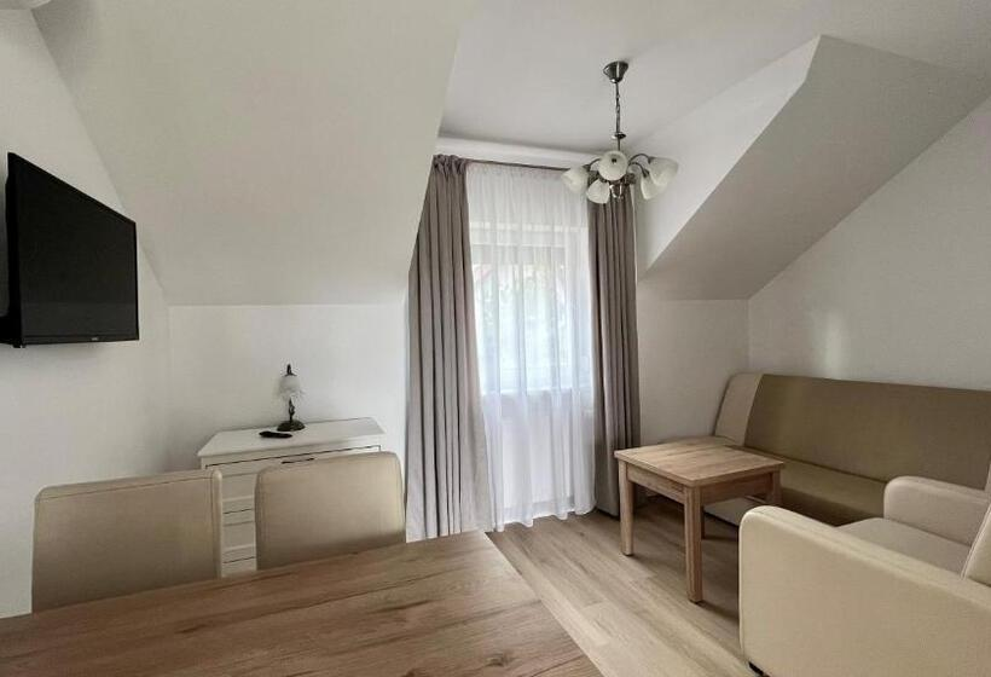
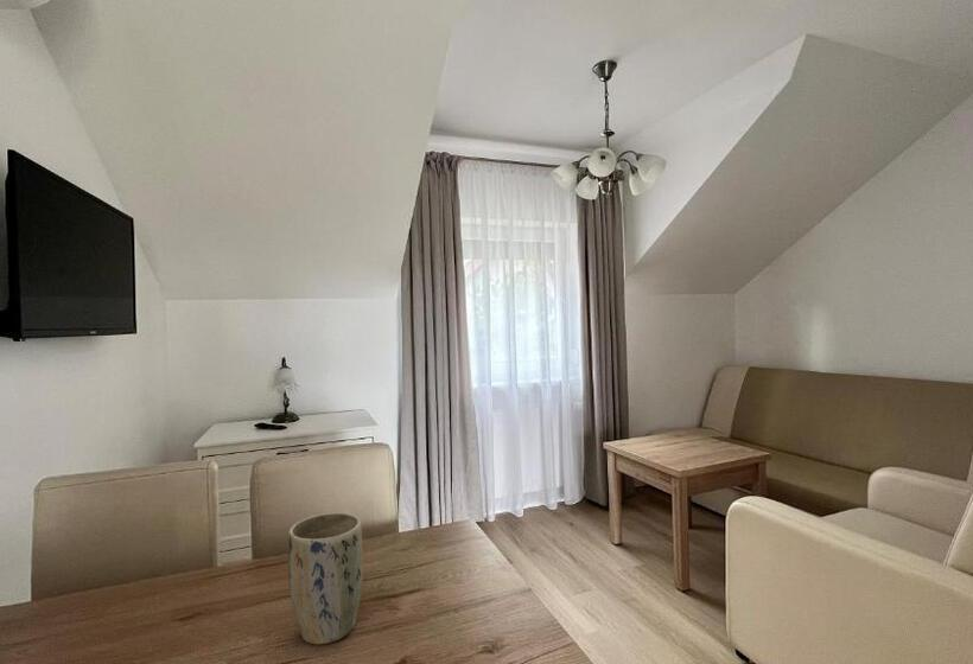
+ plant pot [287,511,364,645]
